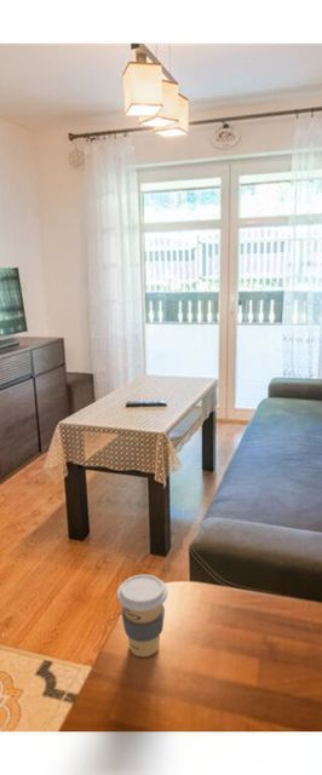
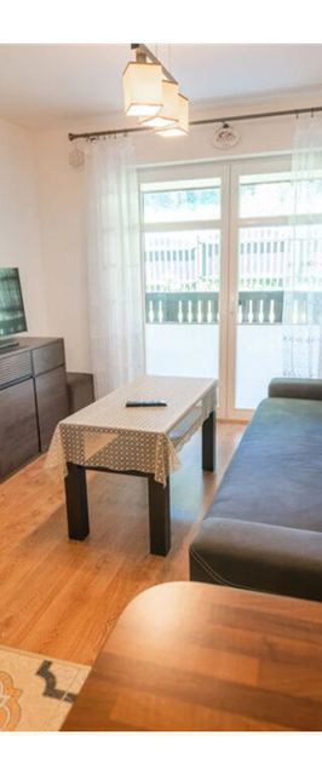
- coffee cup [116,573,168,658]
